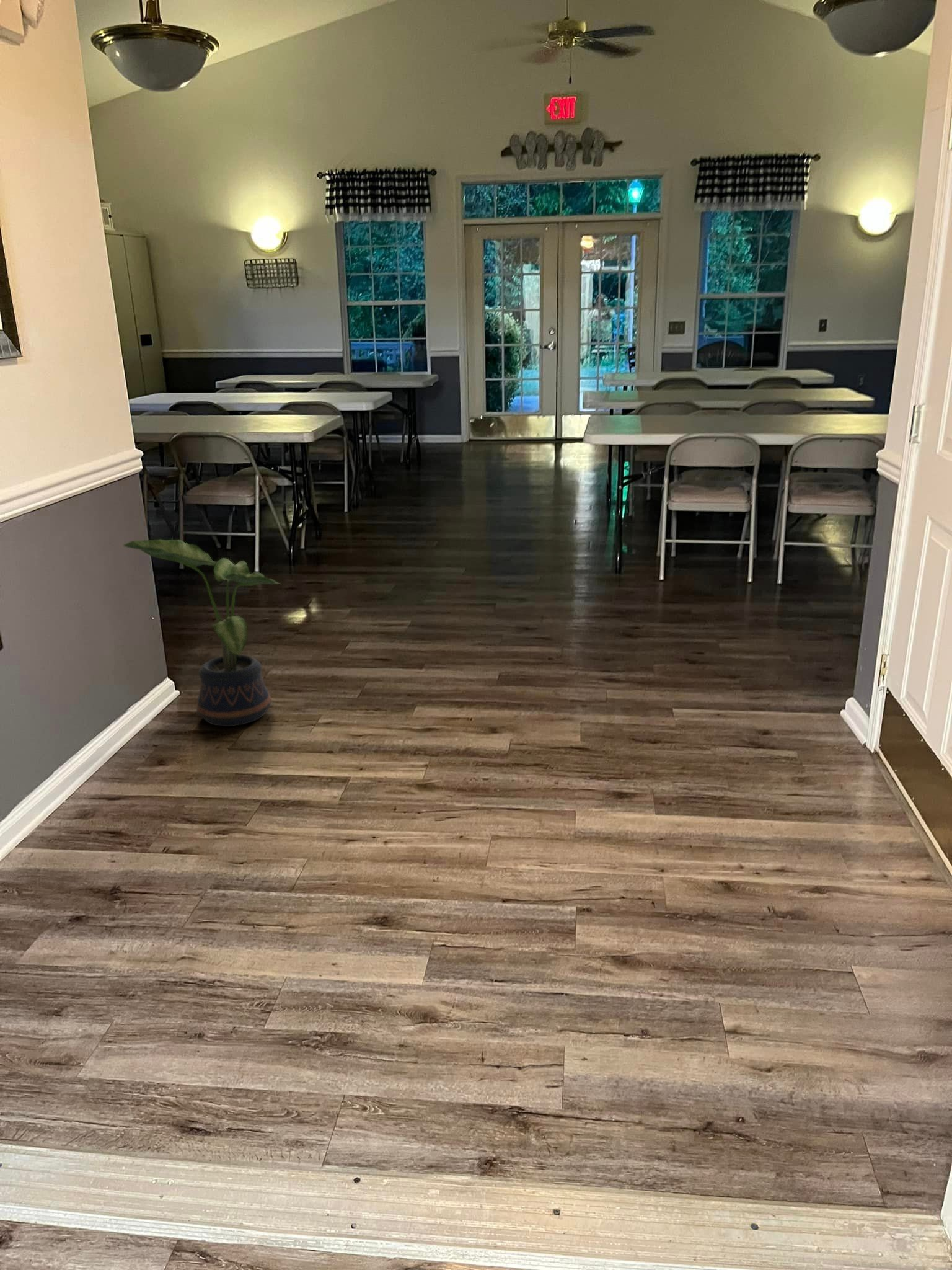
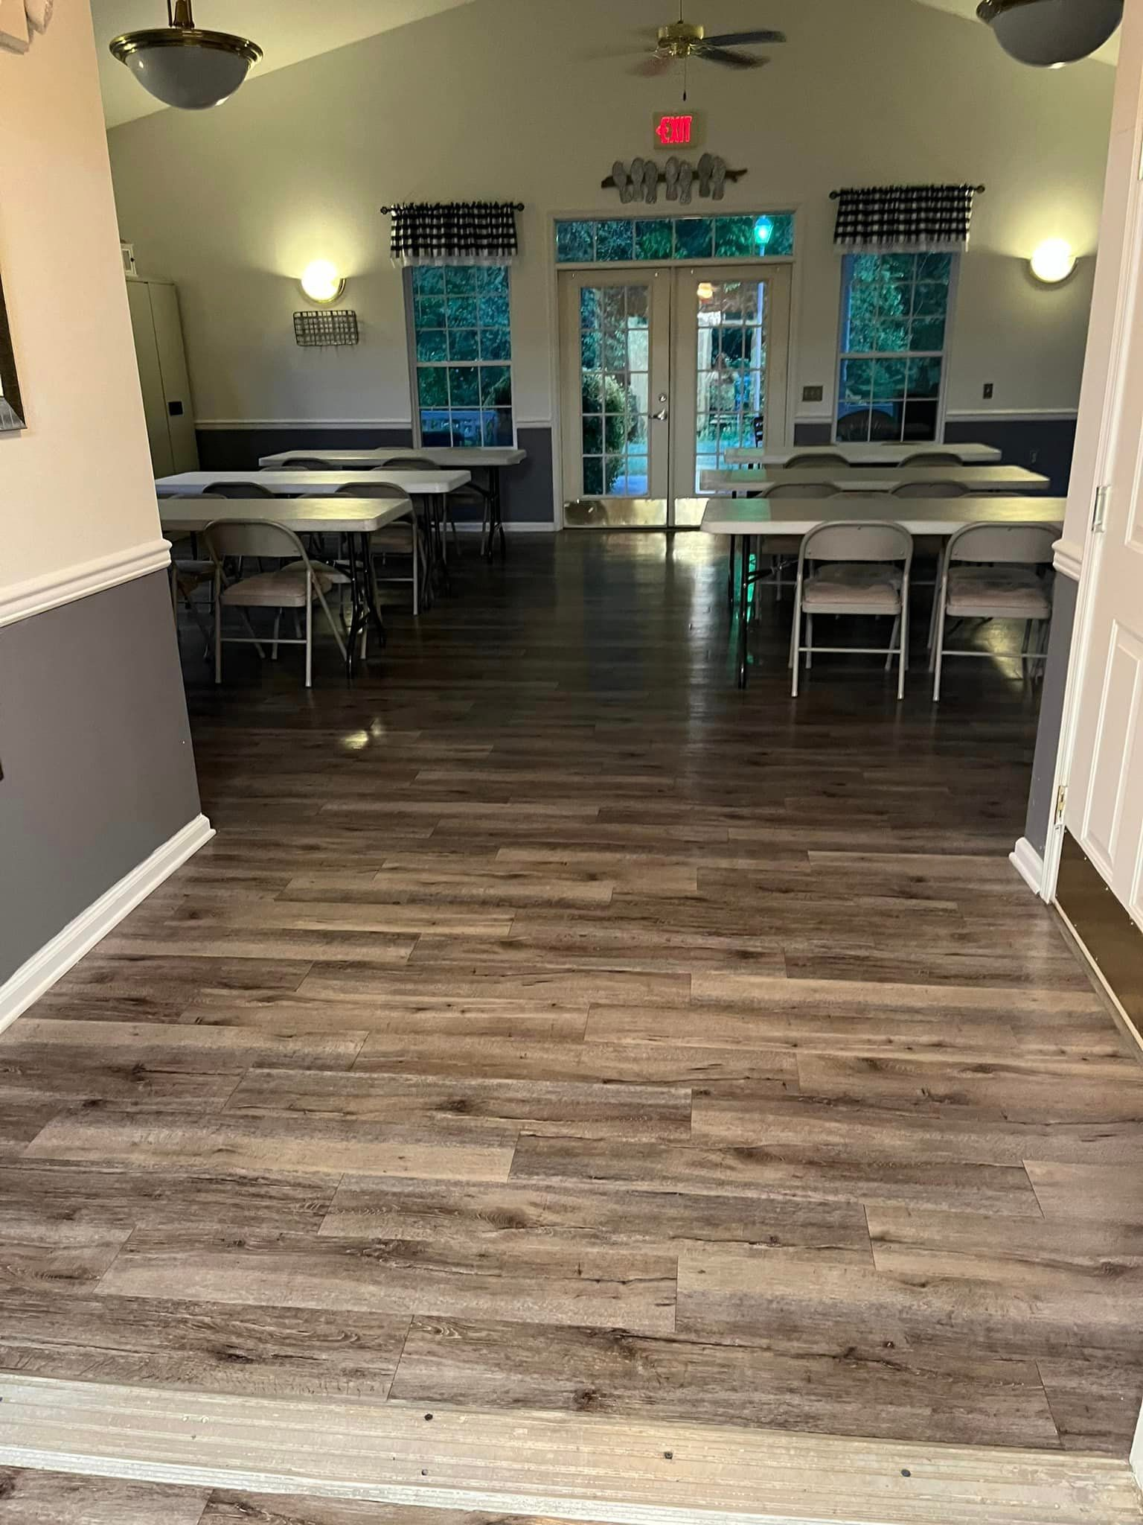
- potted plant [122,538,281,727]
